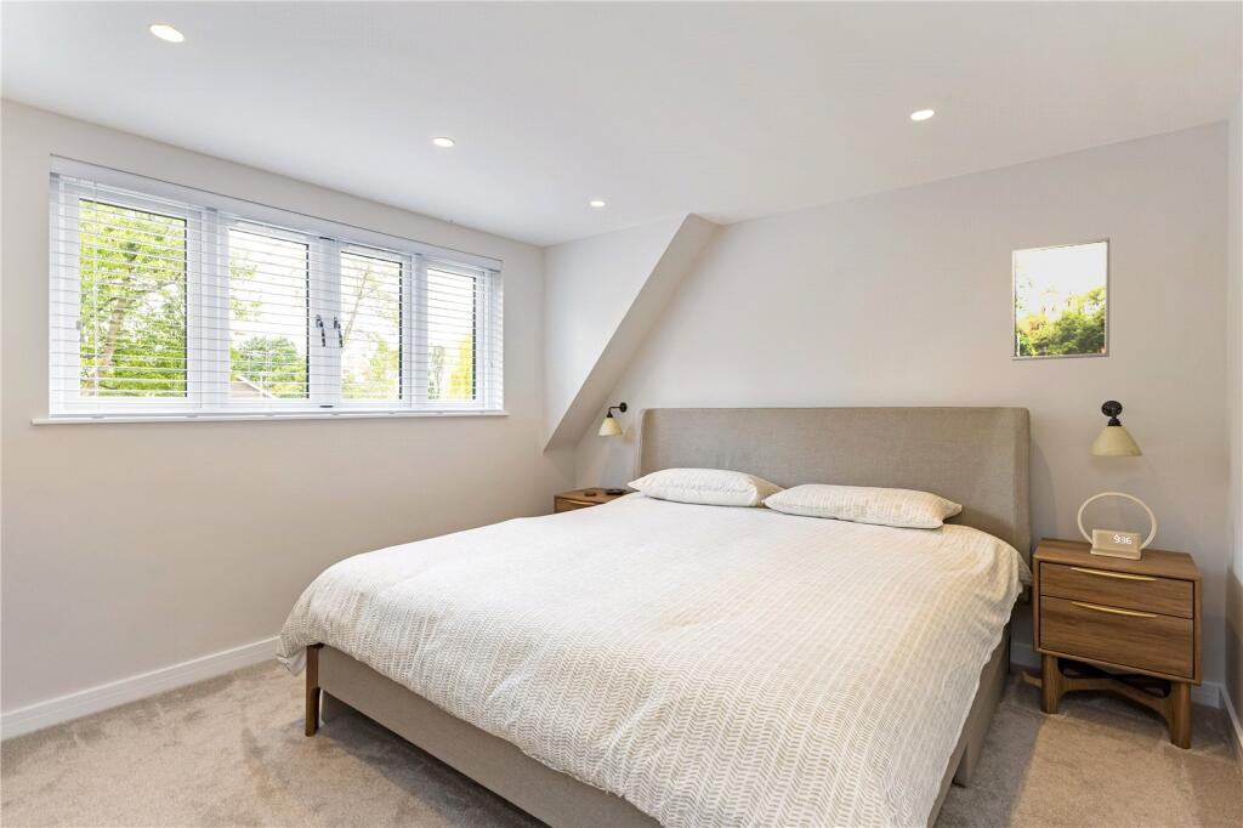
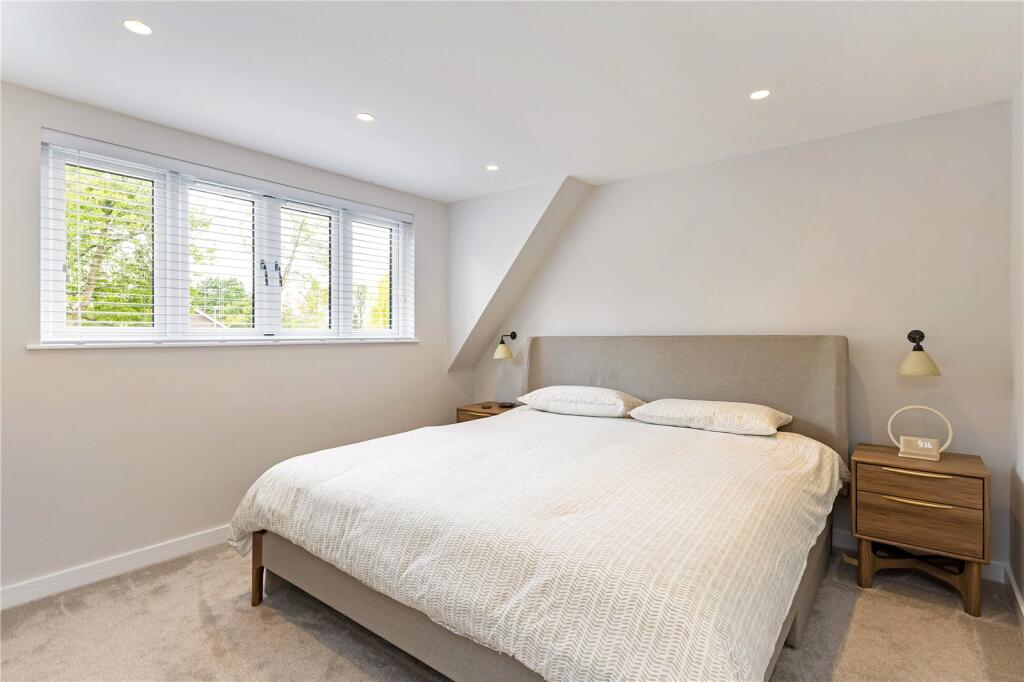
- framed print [1010,237,1111,362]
